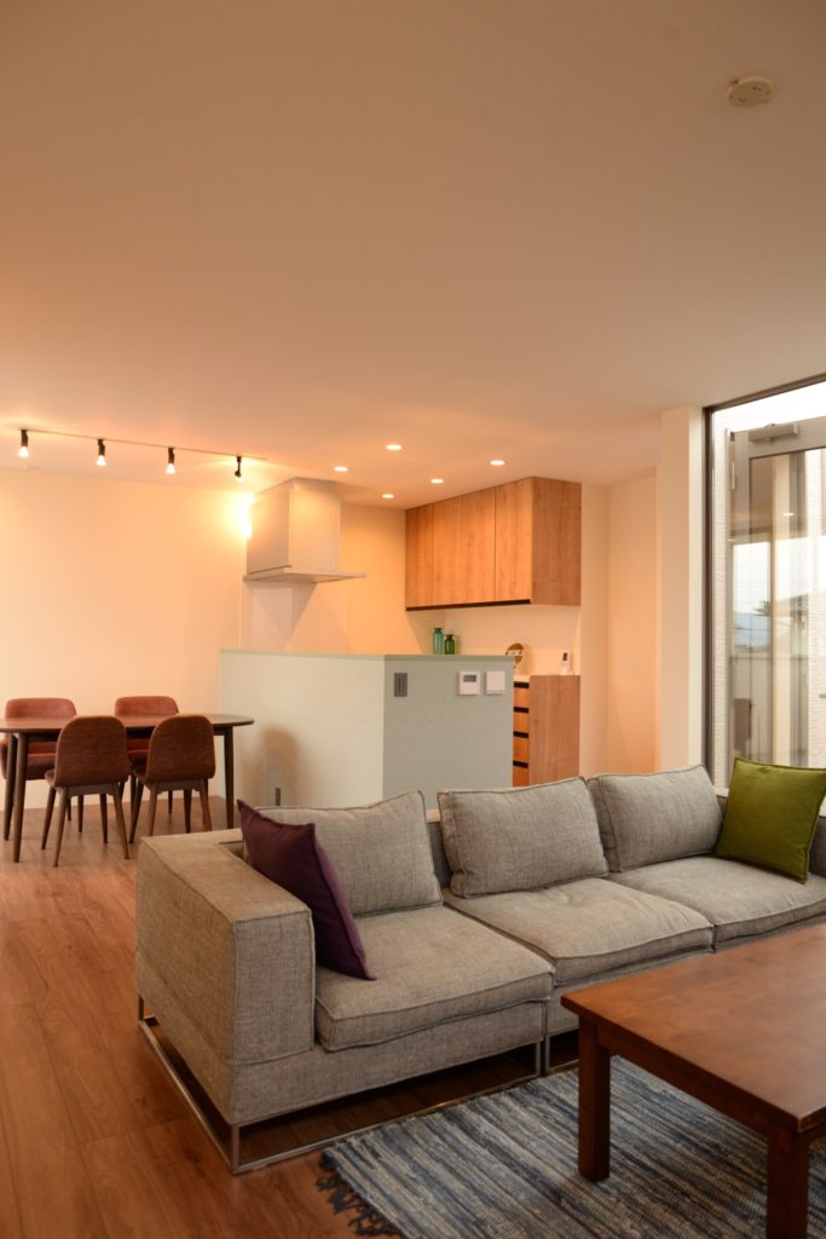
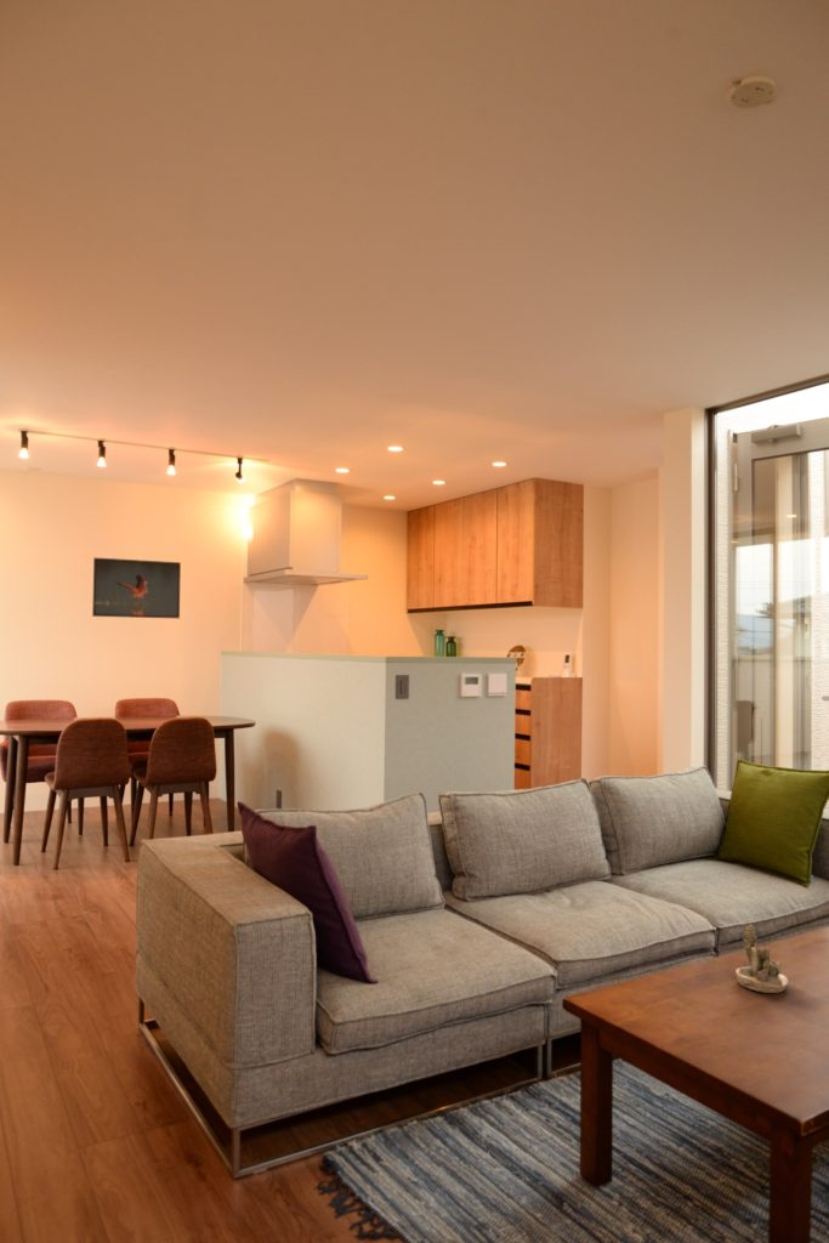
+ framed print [91,556,182,619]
+ succulent planter [734,924,789,994]
